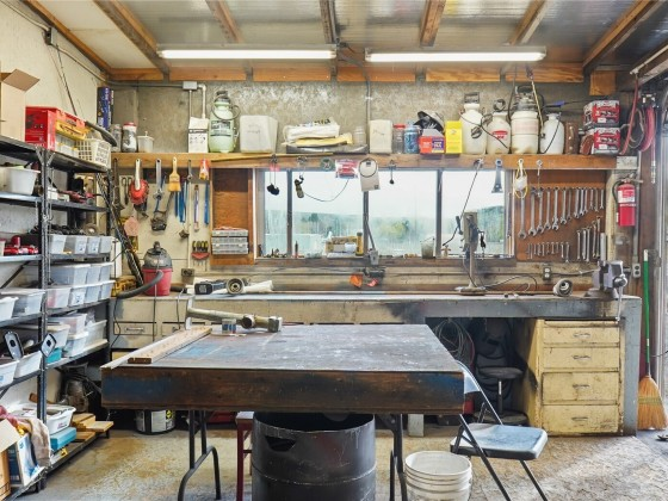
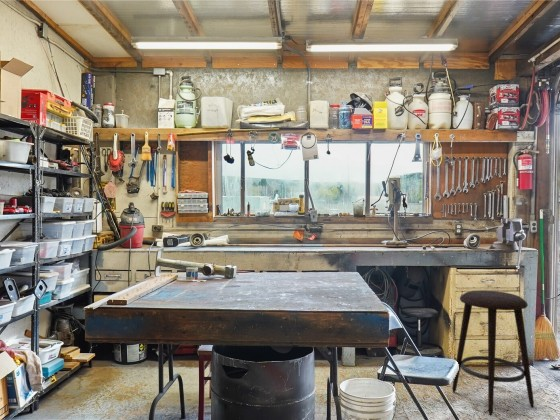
+ stool [451,289,535,416]
